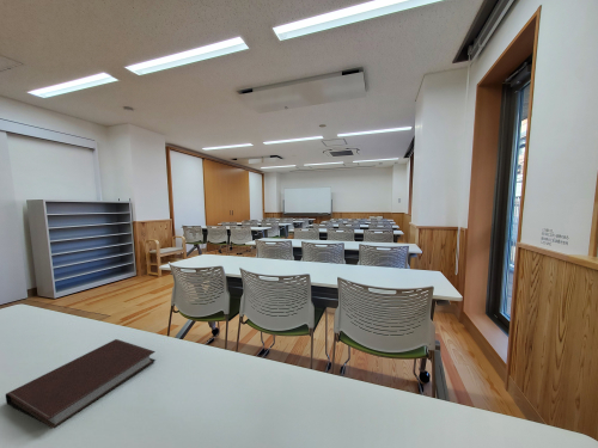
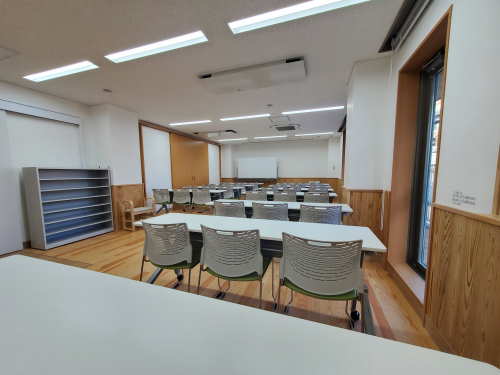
- notebook [5,338,157,429]
